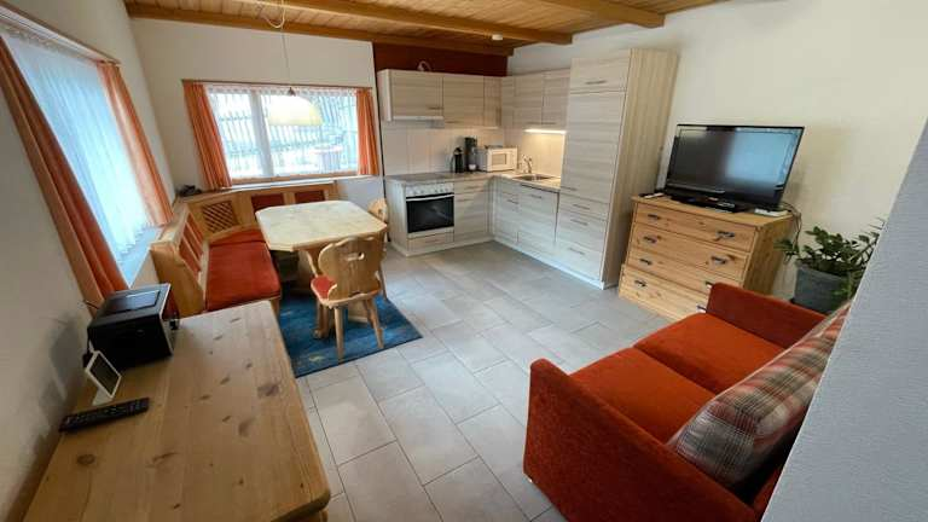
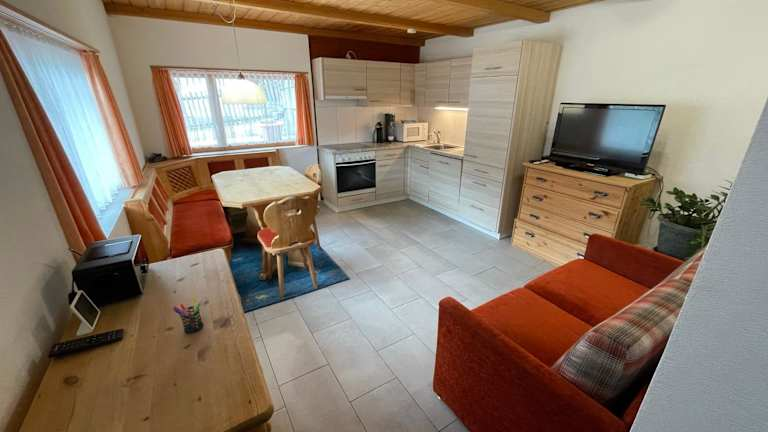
+ pen holder [172,295,204,334]
